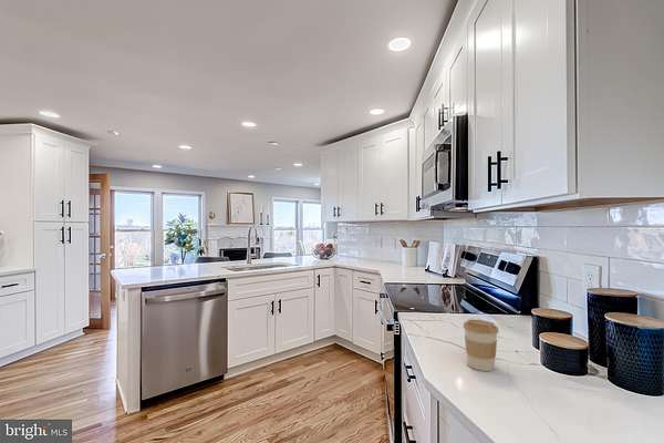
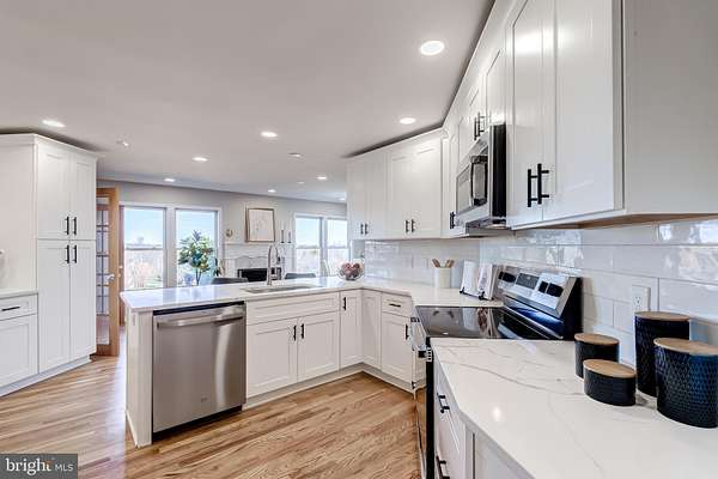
- coffee cup [463,319,500,372]
